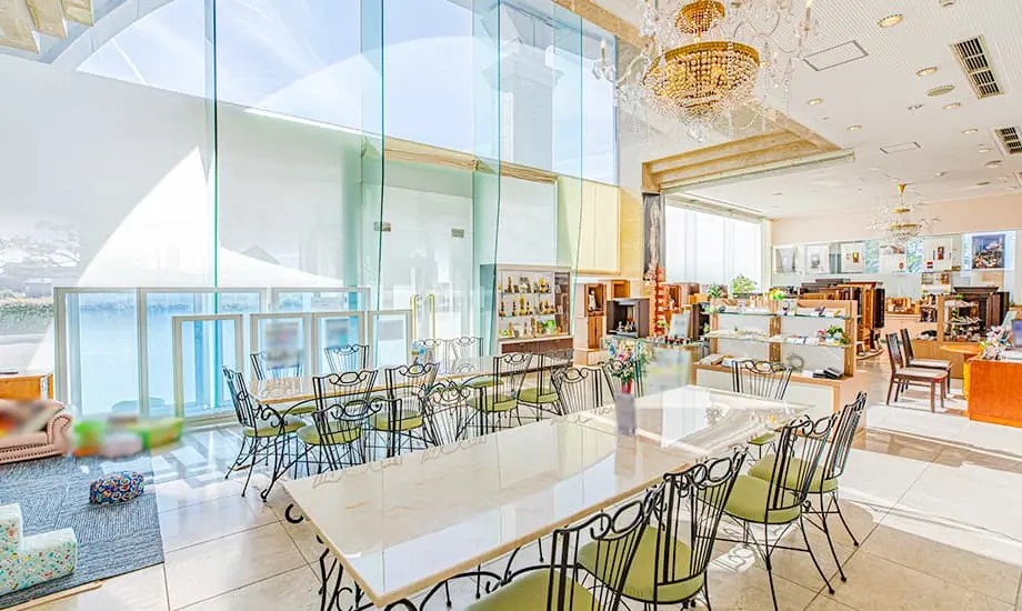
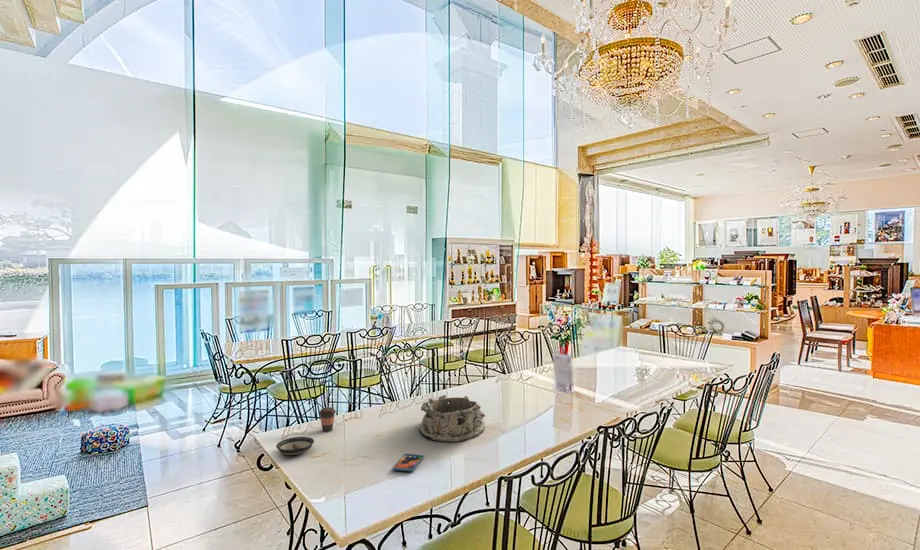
+ smartphone [392,453,424,473]
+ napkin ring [418,394,486,442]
+ saucer [275,436,315,456]
+ coffee cup [318,406,337,433]
